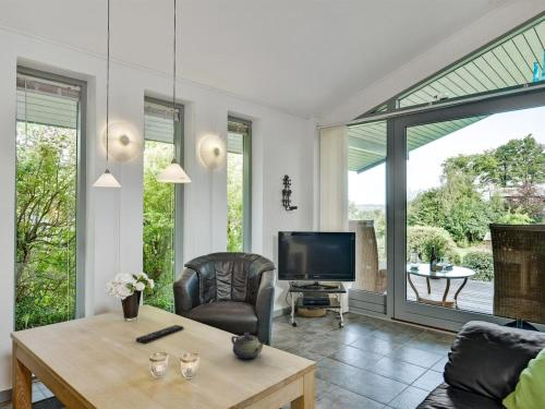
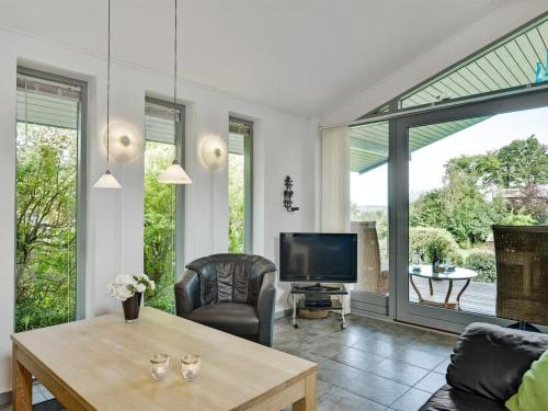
- remote control [135,324,184,344]
- teapot [230,332,267,360]
